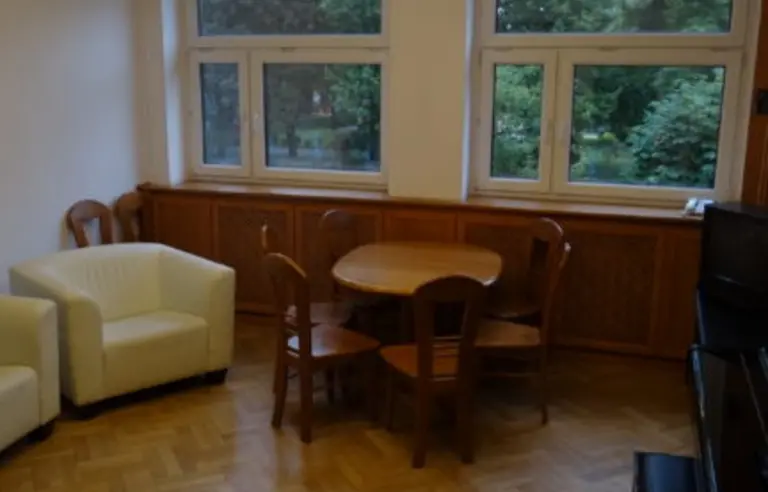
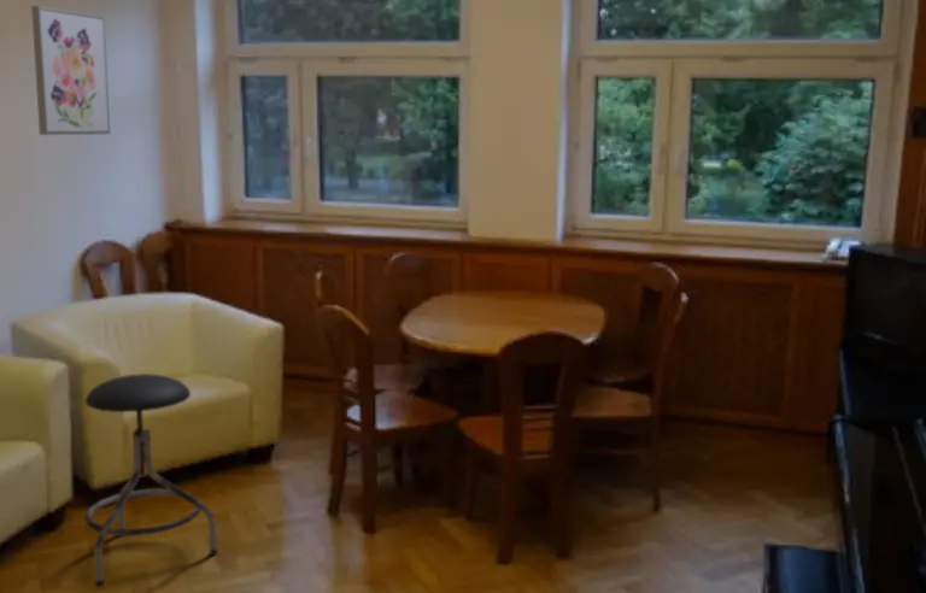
+ stool [83,372,219,588]
+ wall art [30,5,111,136]
